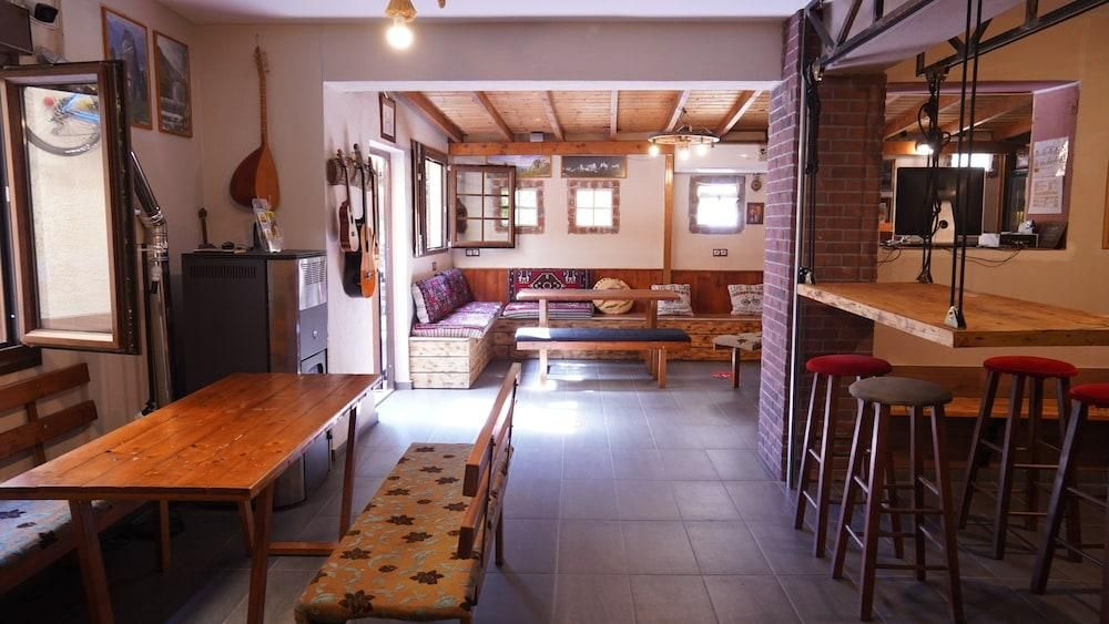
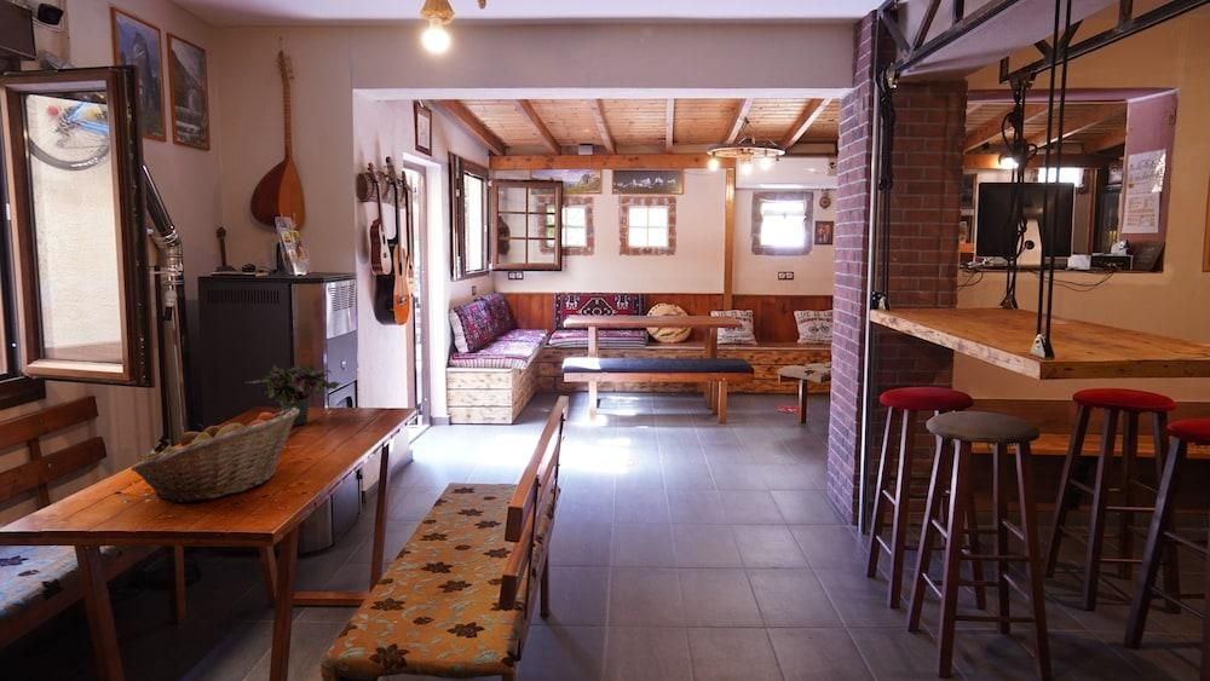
+ potted plant [244,363,344,426]
+ fruit basket [129,408,299,503]
